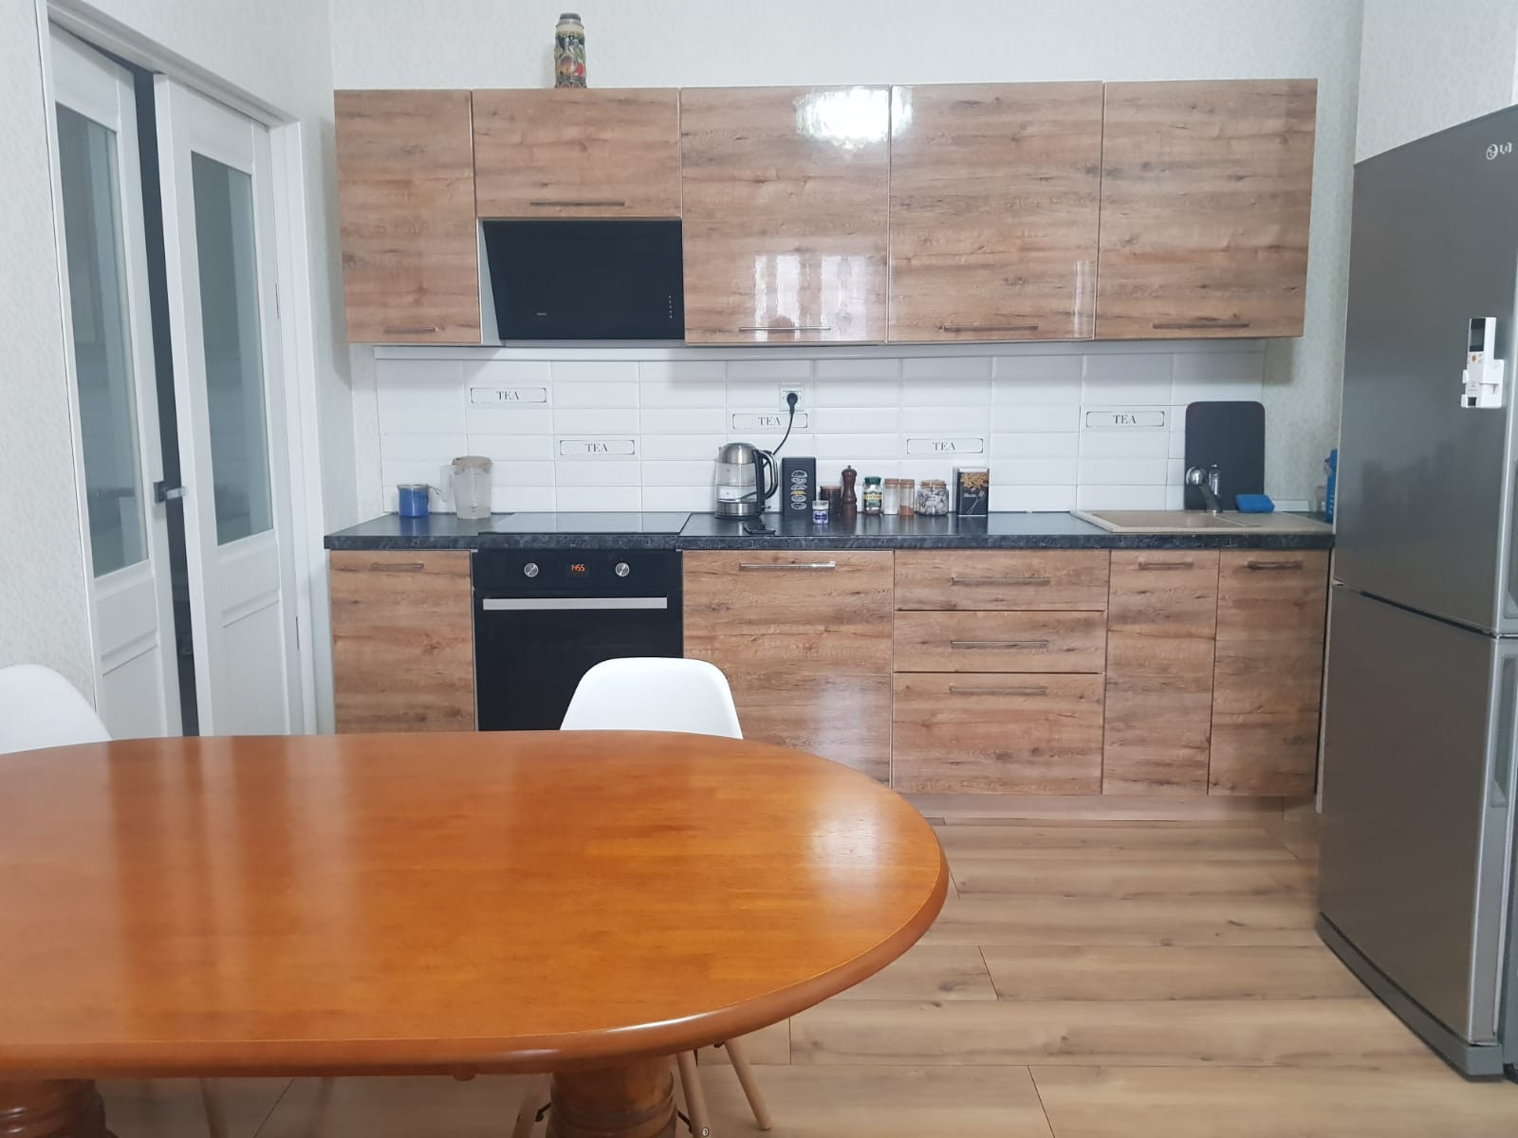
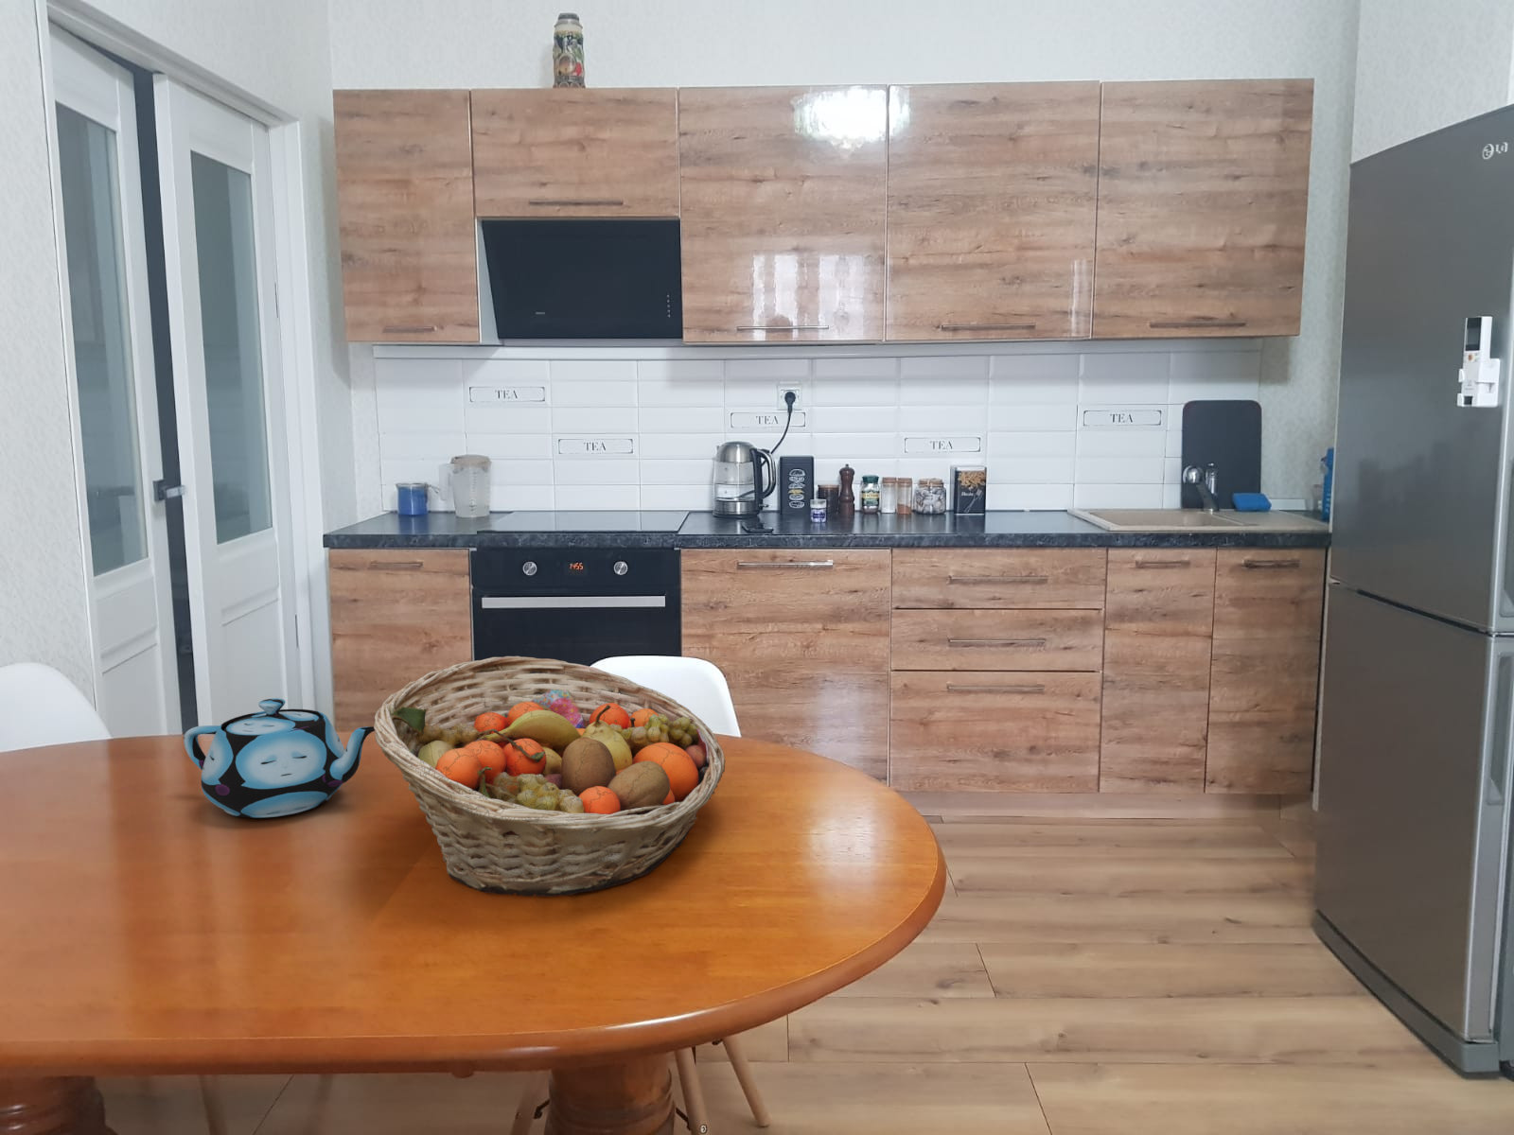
+ fruit basket [373,656,726,898]
+ teapot [182,697,374,819]
